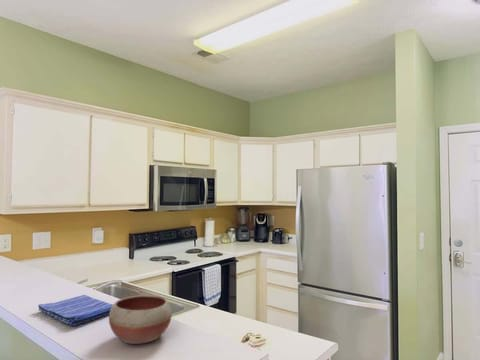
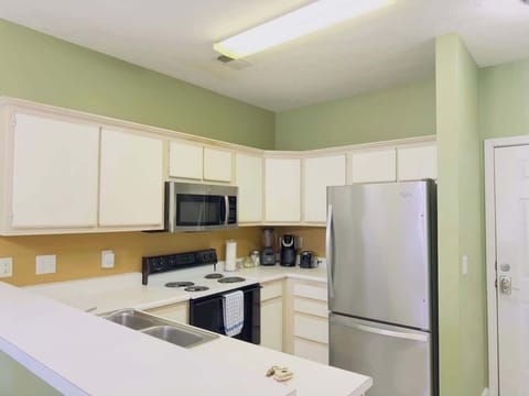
- dish towel [37,294,114,327]
- bowl [108,294,173,345]
